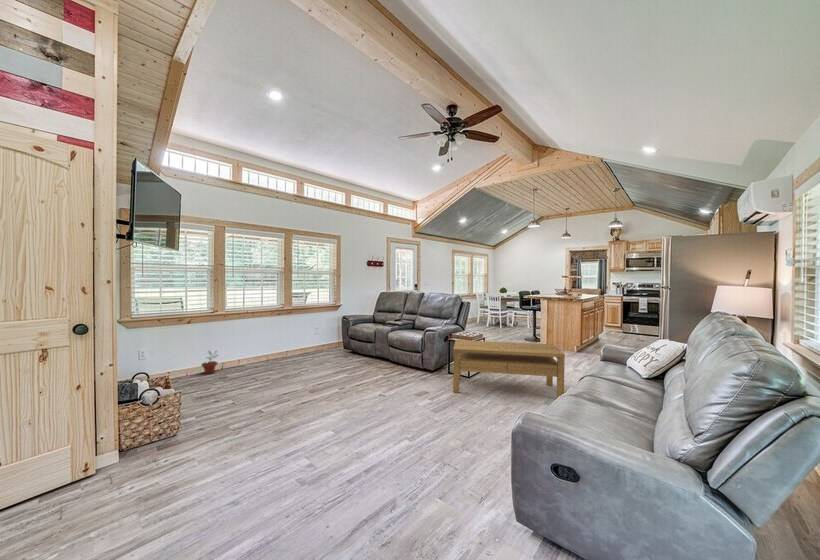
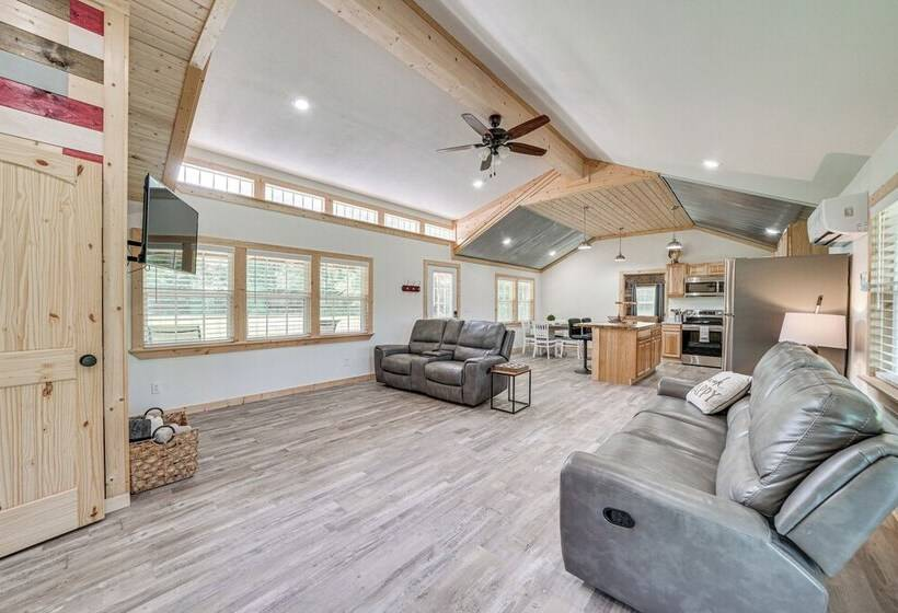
- potted plant [200,349,220,375]
- coffee table [452,339,566,399]
